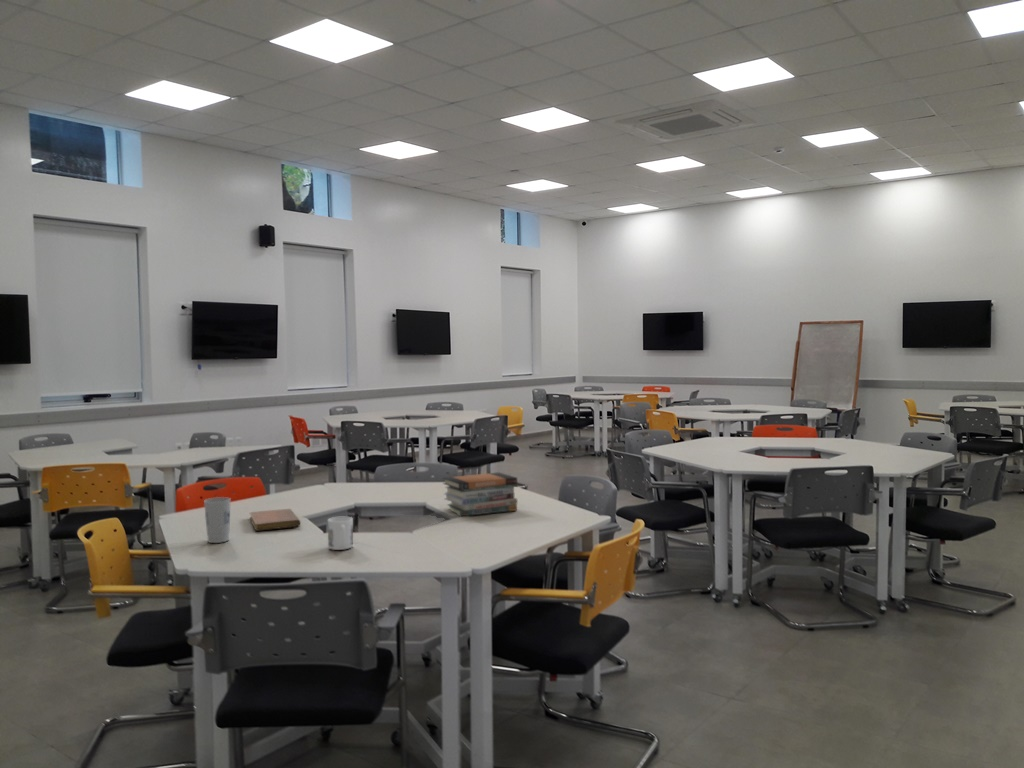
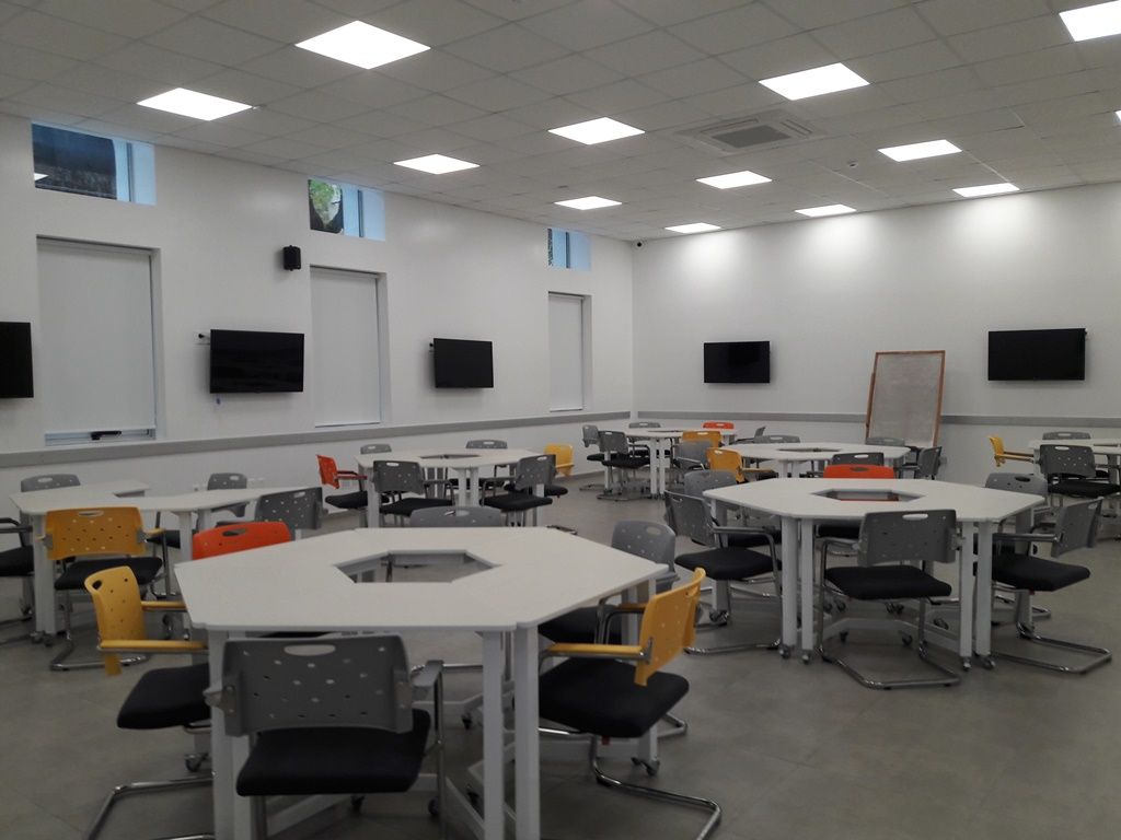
- mug [327,516,354,551]
- notebook [249,508,301,532]
- book stack [442,471,518,517]
- cup [203,496,232,544]
